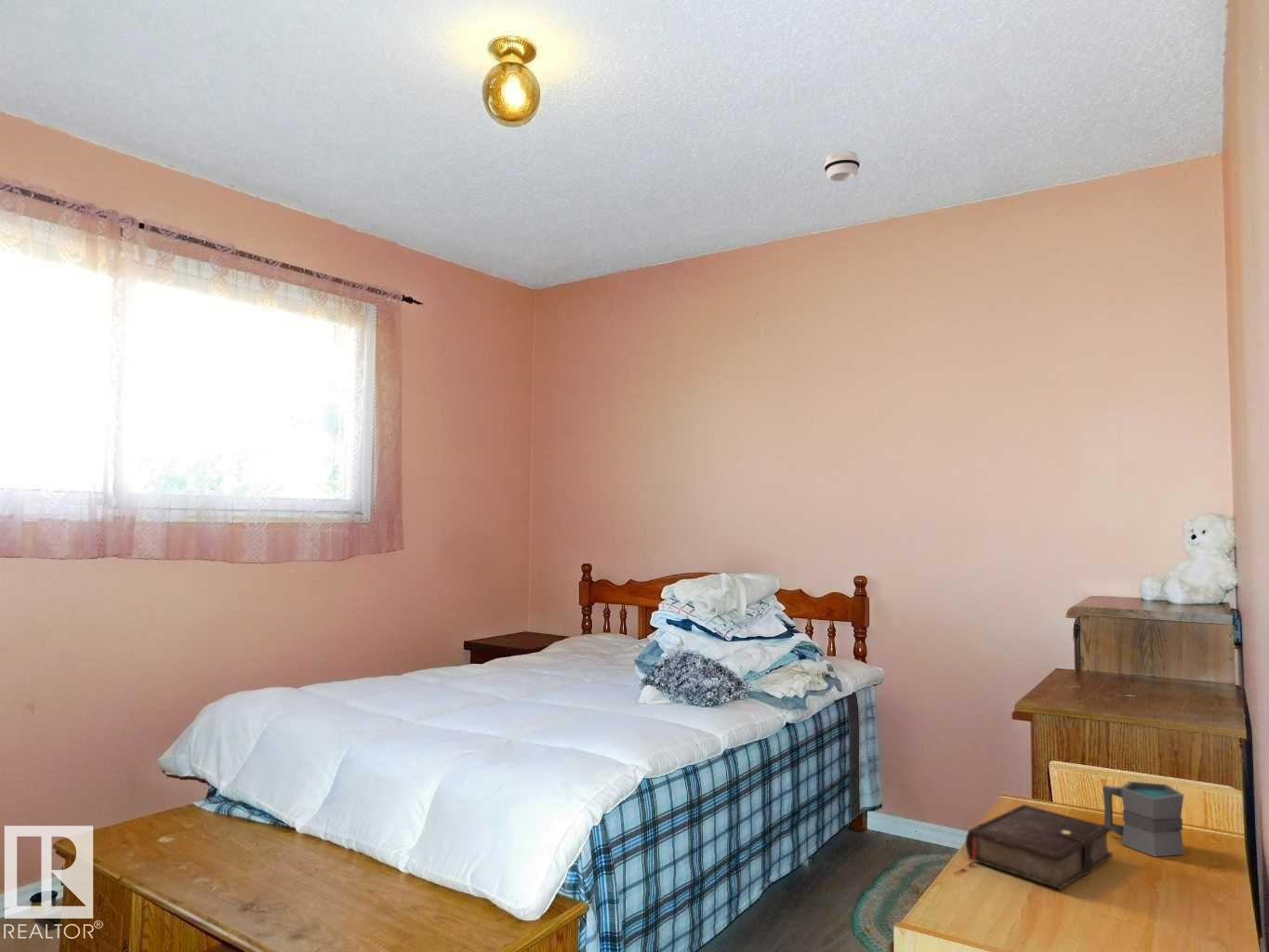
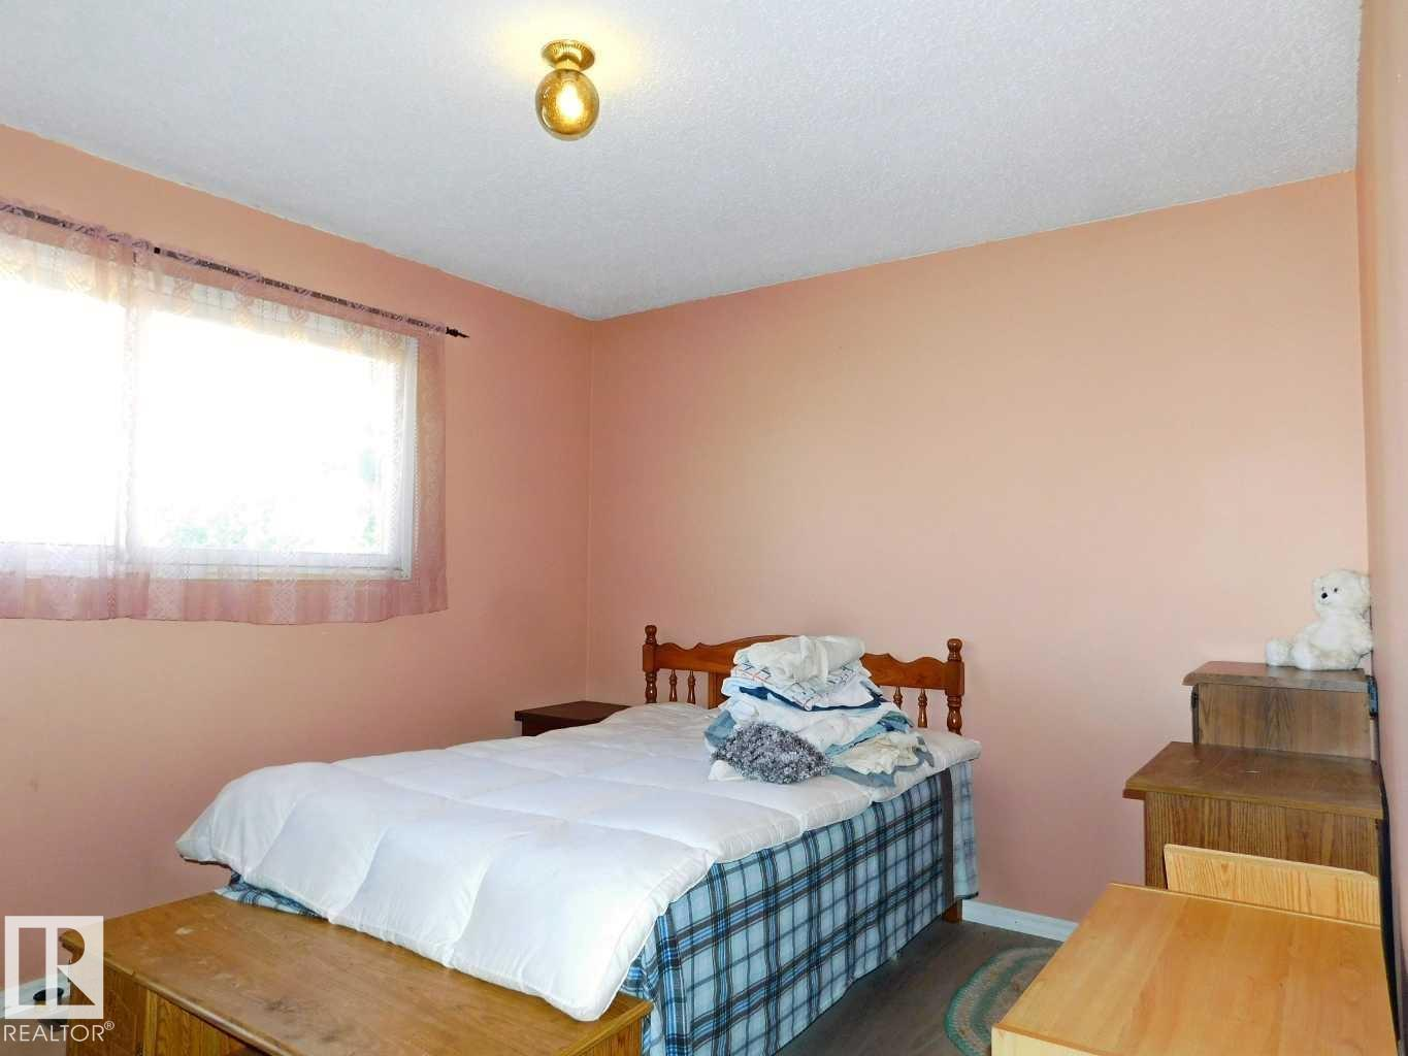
- book [954,803,1114,891]
- mug [1102,780,1185,857]
- smoke detector [824,150,861,182]
